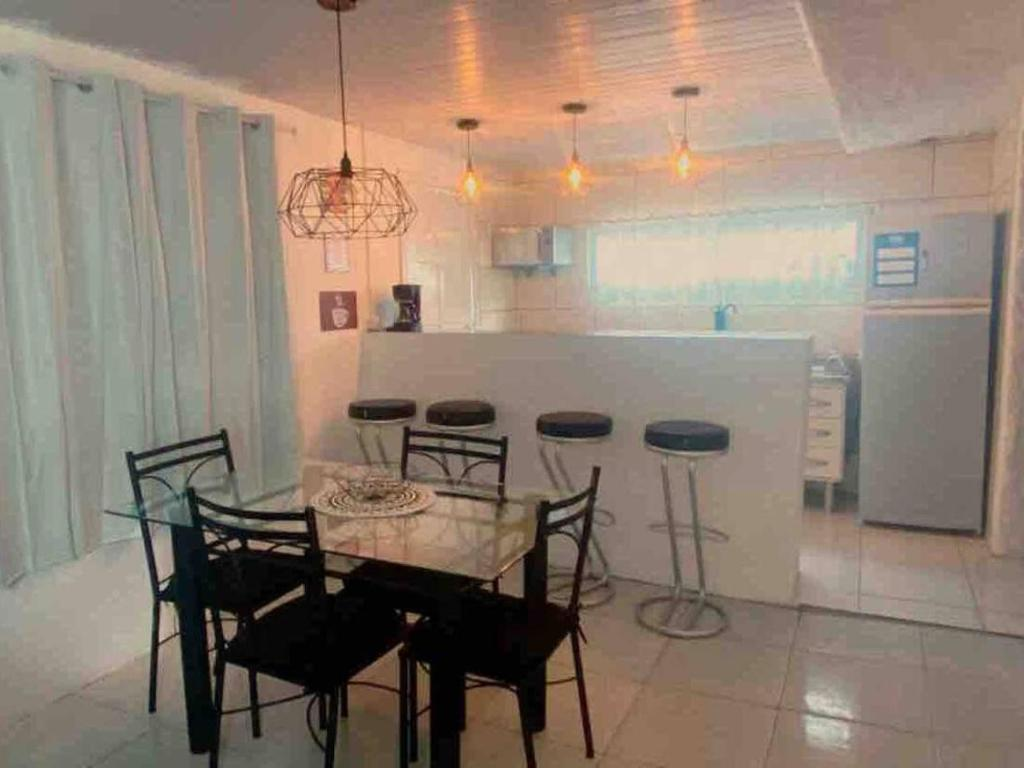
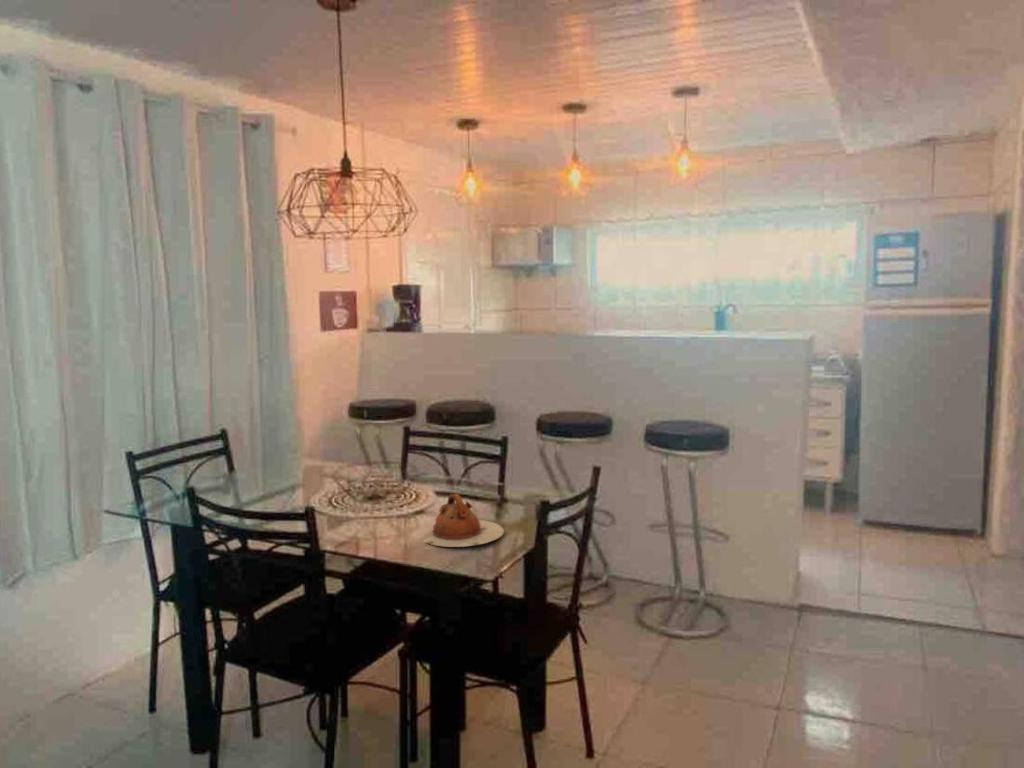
+ teapot [421,493,505,548]
